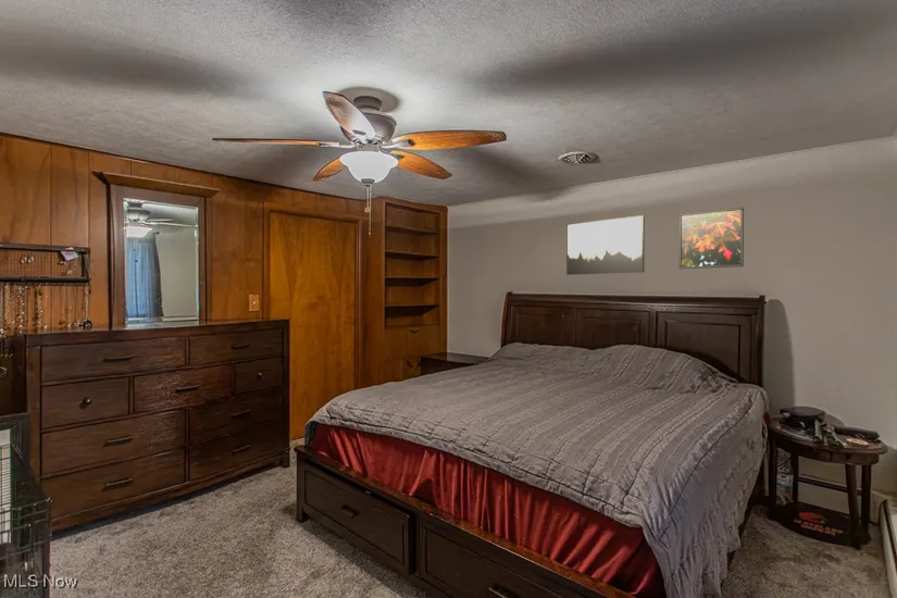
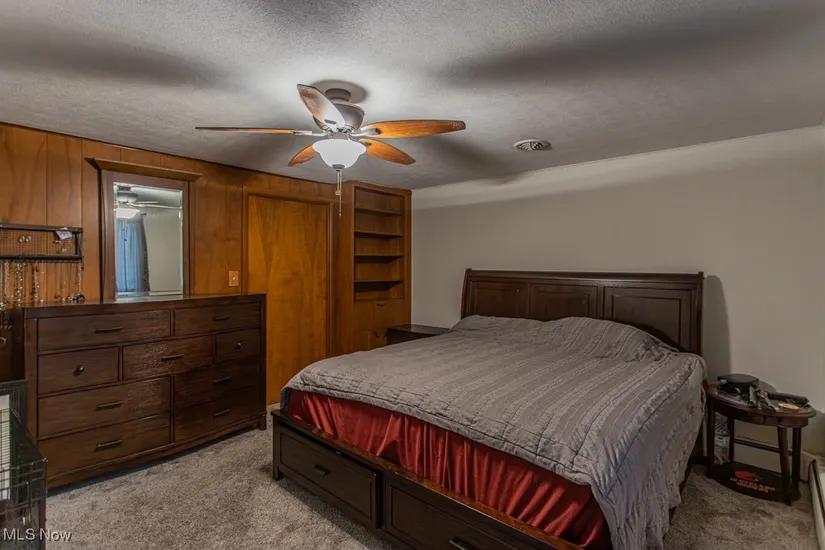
- wall art [565,214,646,276]
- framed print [678,207,745,270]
